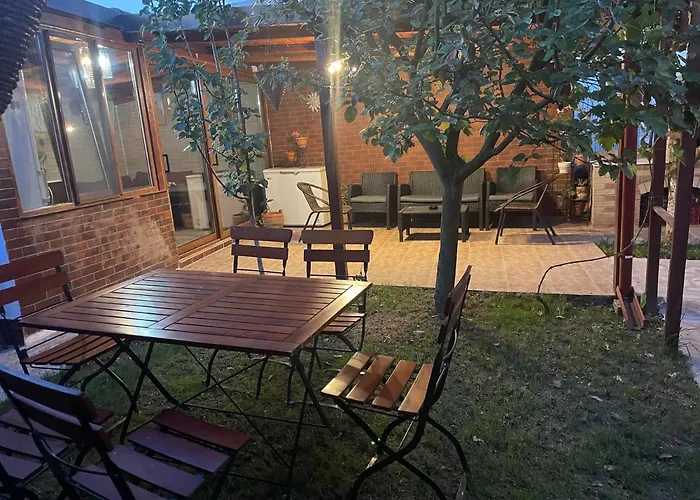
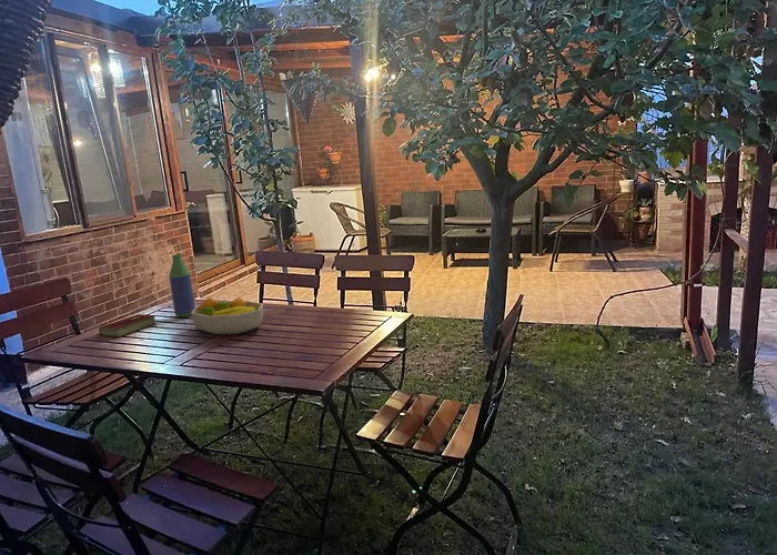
+ bottle [168,253,196,319]
+ hardcover book [98,313,158,339]
+ fruit bowl [191,296,264,335]
